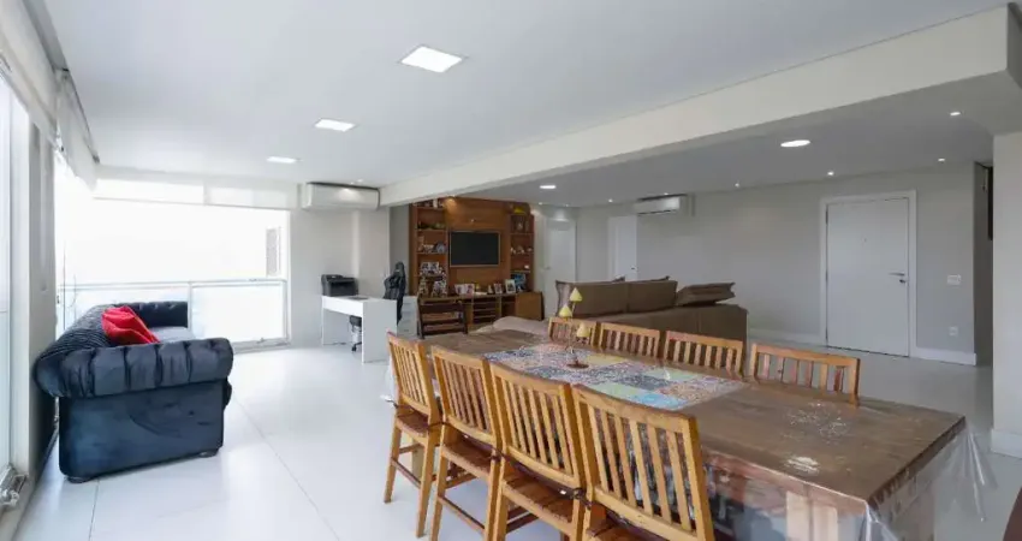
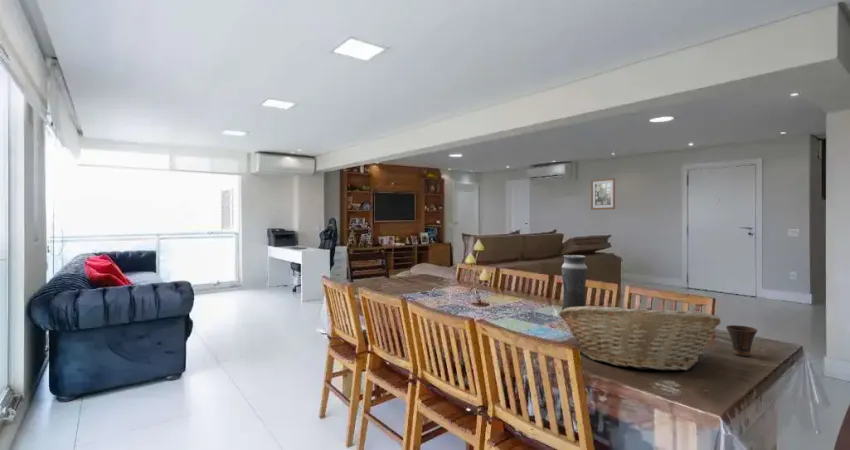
+ cup [725,324,758,357]
+ vase [561,254,589,311]
+ wall art [590,177,616,211]
+ fruit basket [558,302,722,372]
